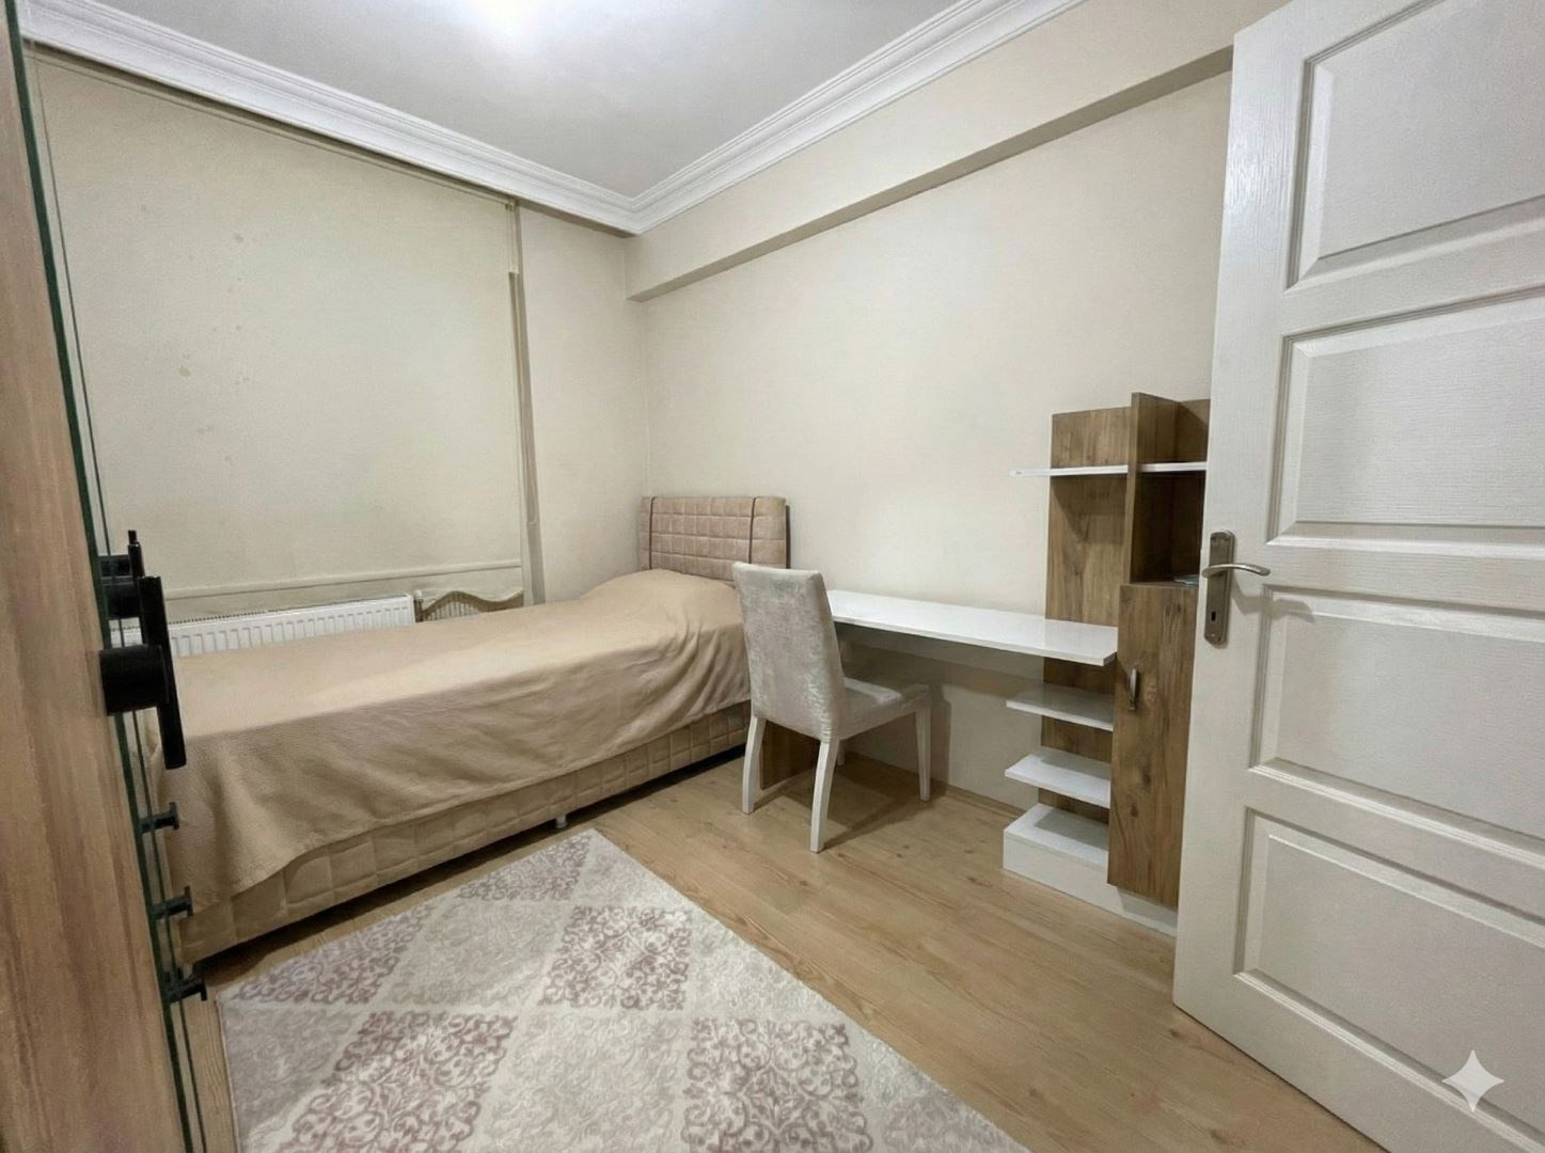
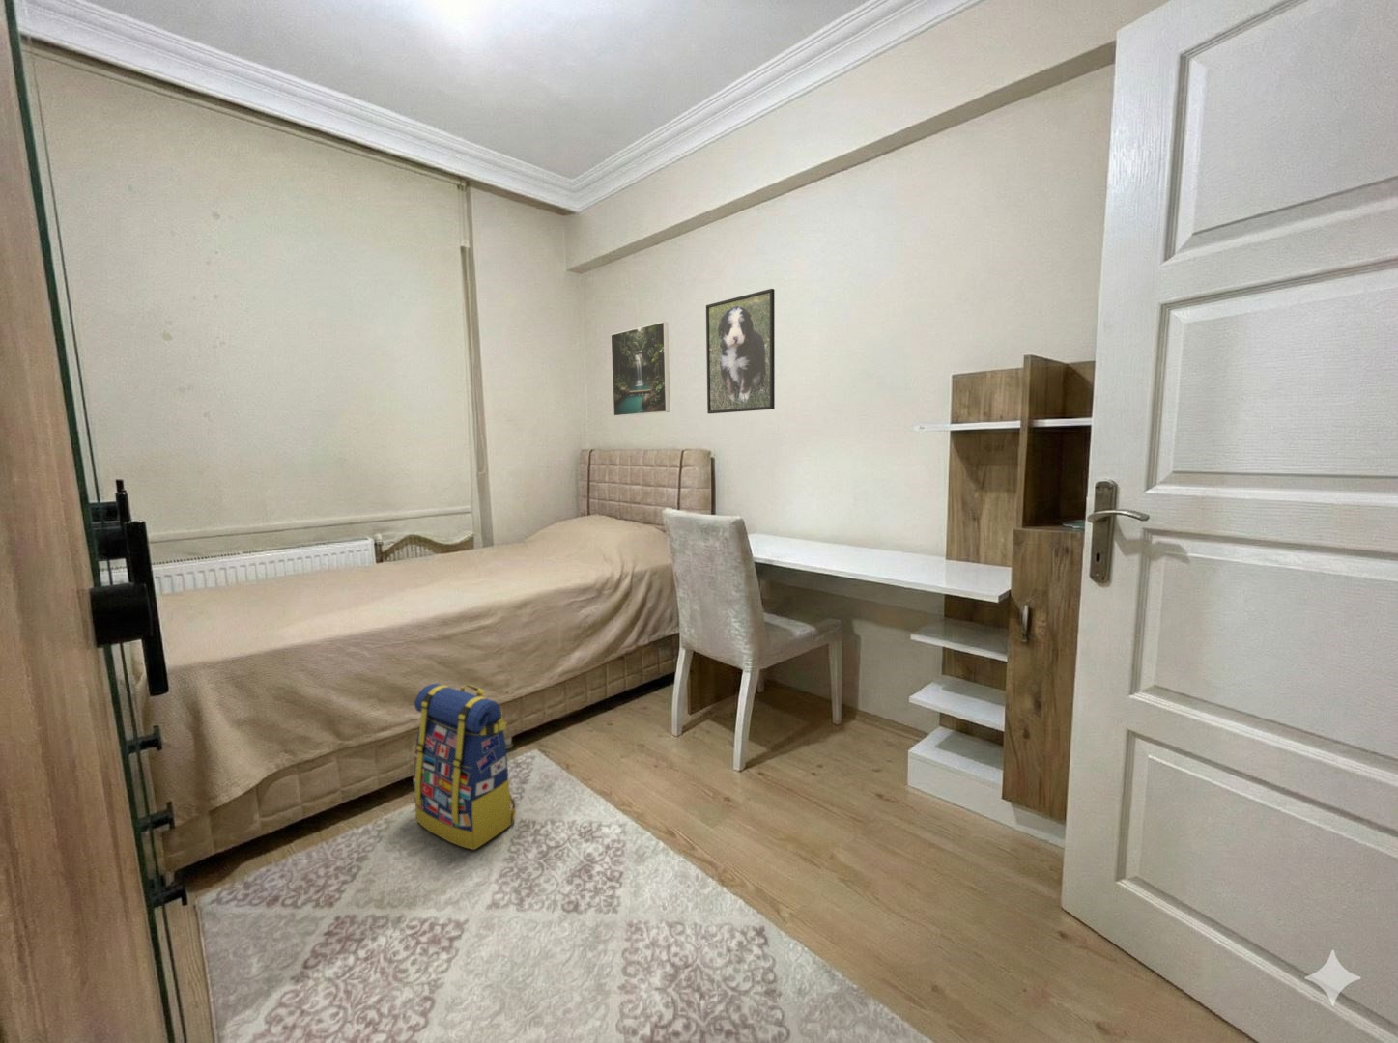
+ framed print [609,321,671,417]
+ backpack [413,683,517,851]
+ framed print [706,288,776,414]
